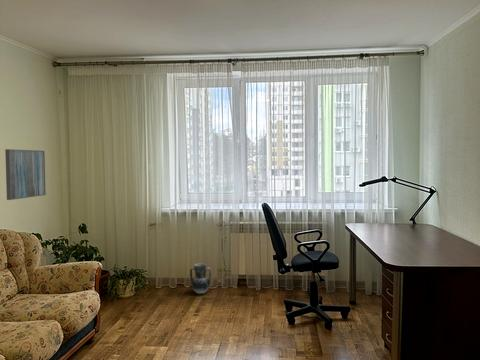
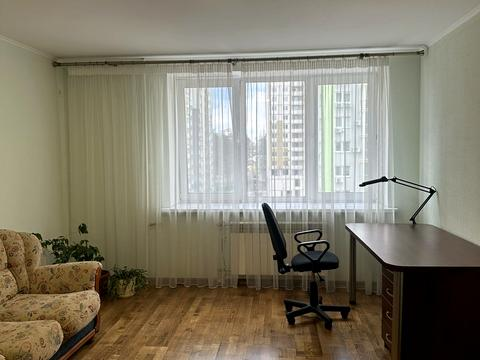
- wall art [4,148,47,201]
- ceramic jug [189,262,212,295]
